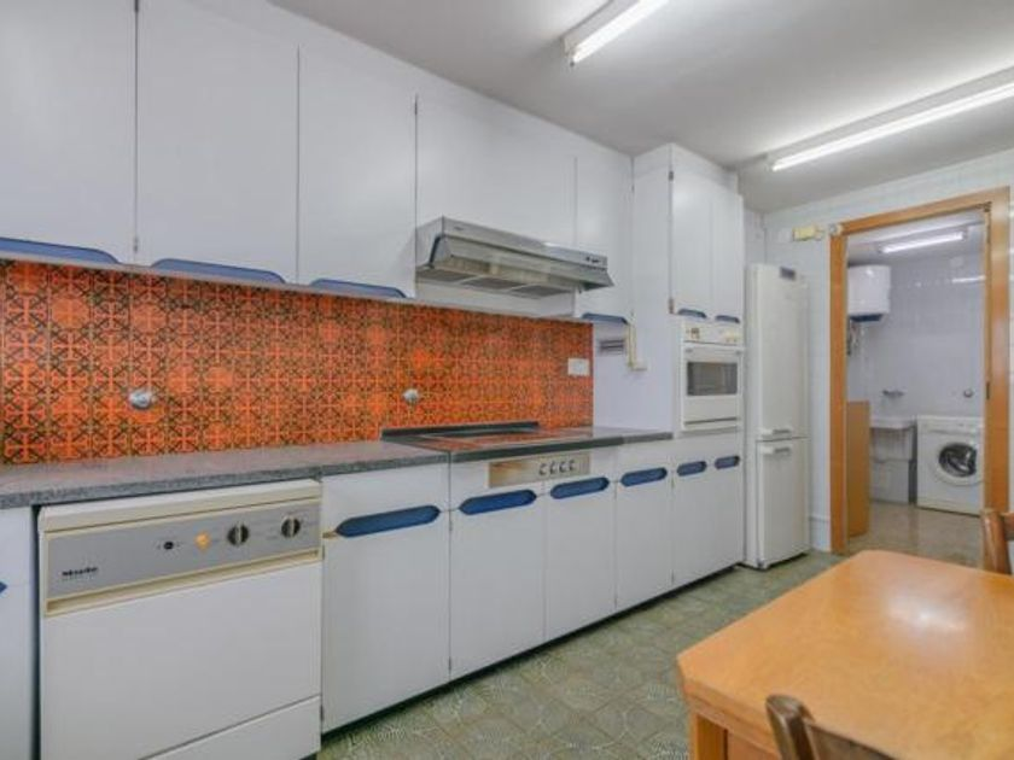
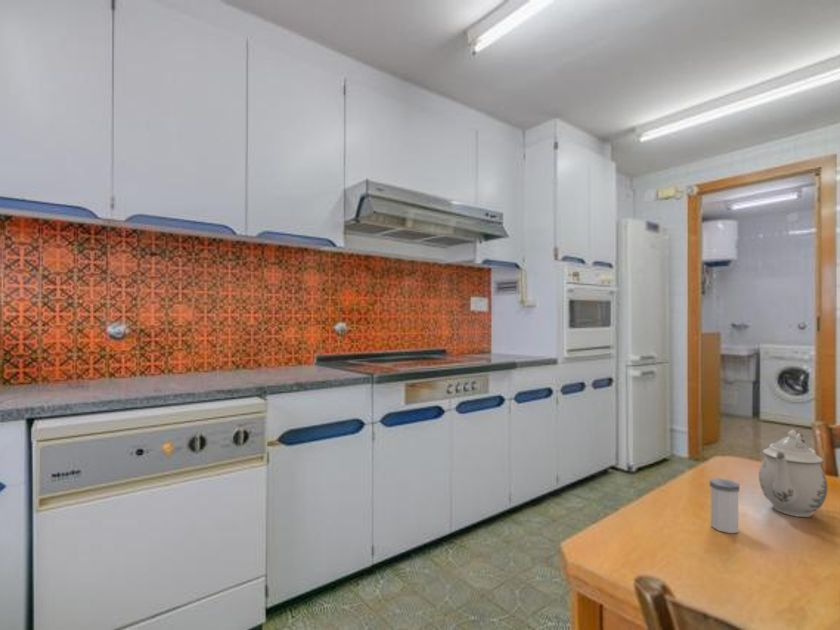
+ teapot [758,429,829,518]
+ salt shaker [709,477,741,534]
